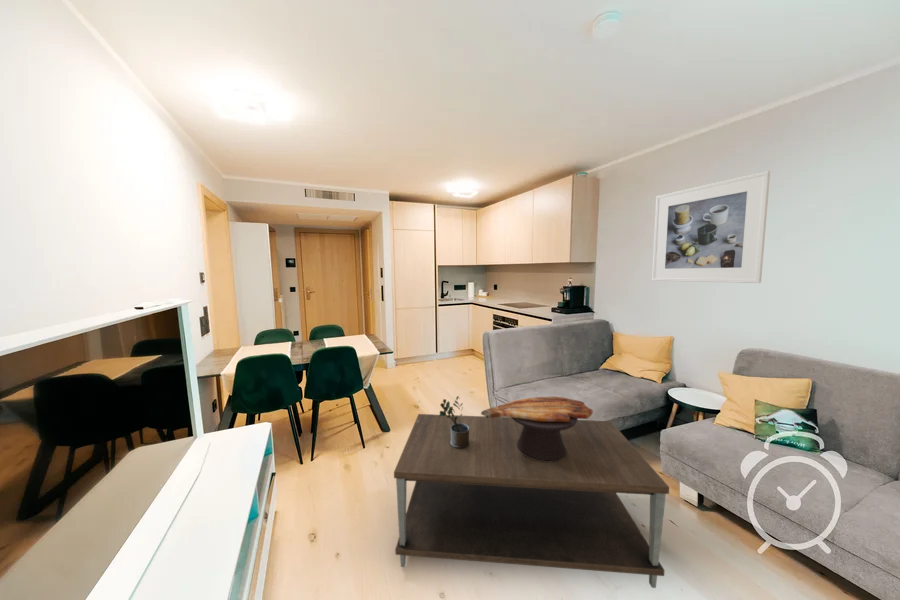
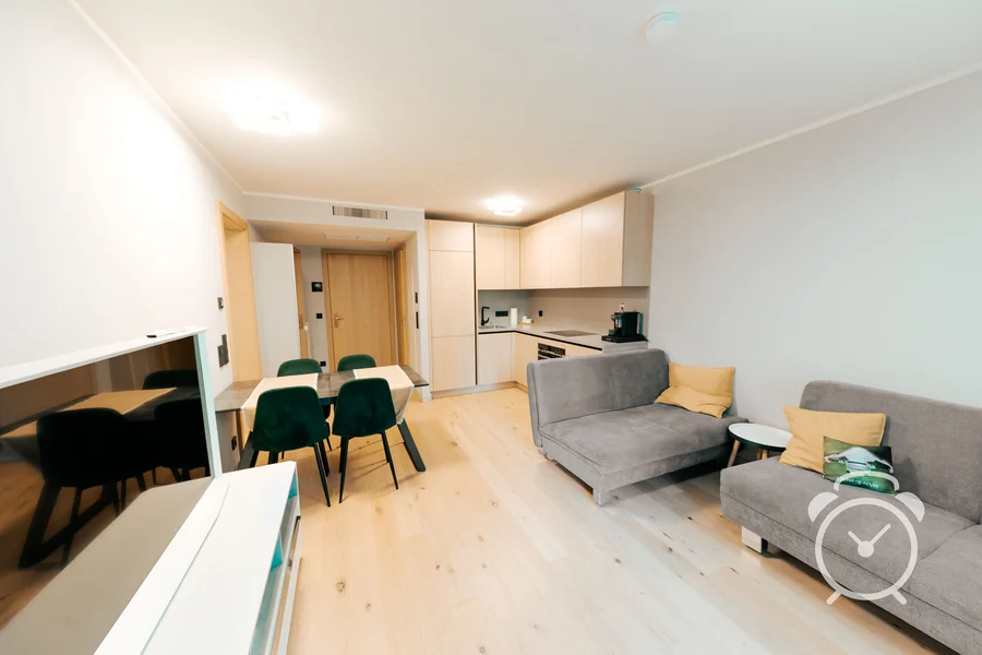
- coffee table [393,413,670,589]
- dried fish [480,396,594,462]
- potted plant [438,395,469,449]
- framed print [651,170,771,284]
